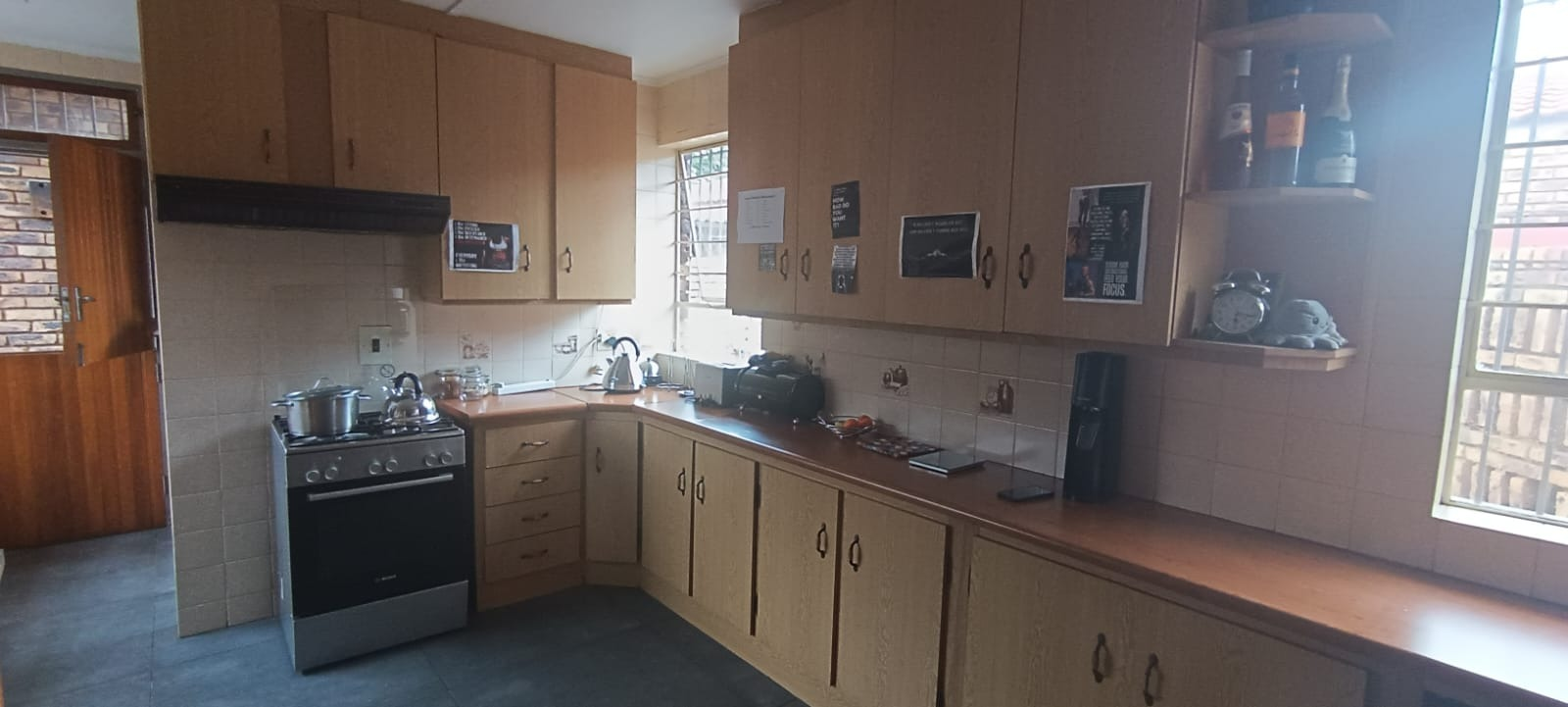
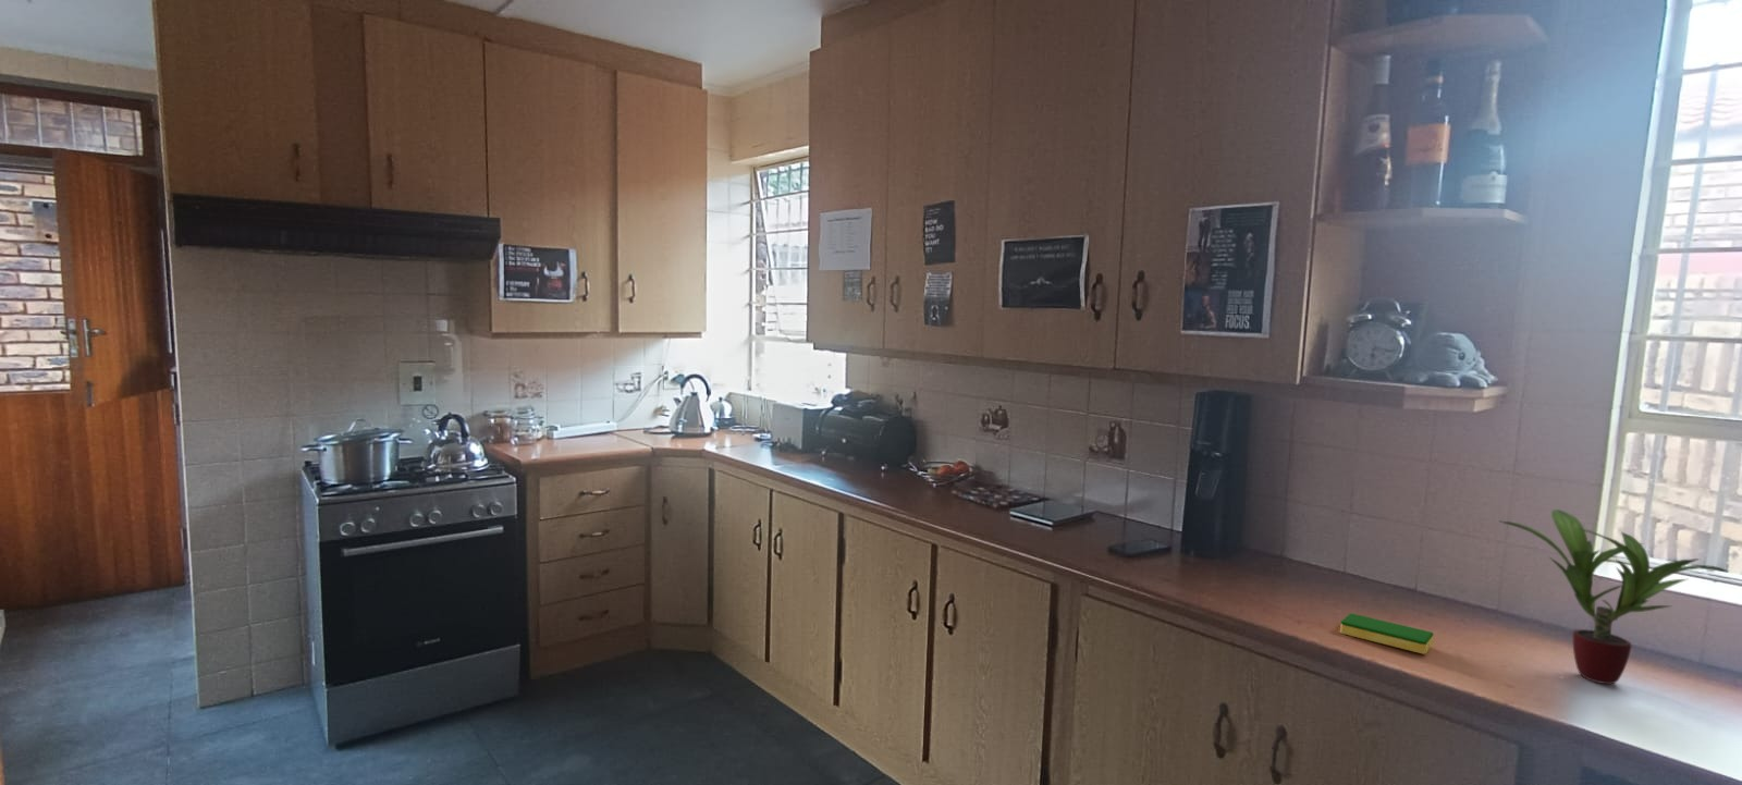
+ potted plant [1498,509,1731,685]
+ dish sponge [1339,612,1435,655]
